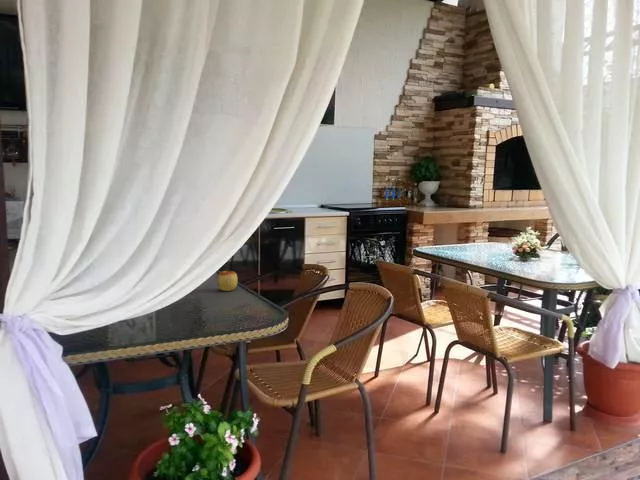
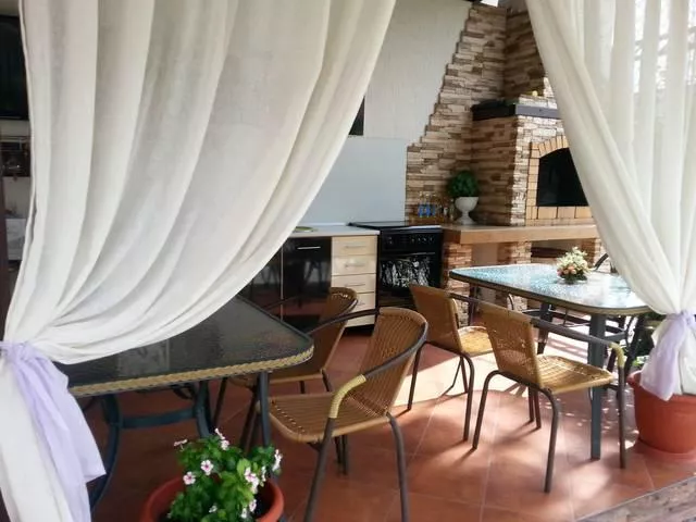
- apple [216,267,239,292]
